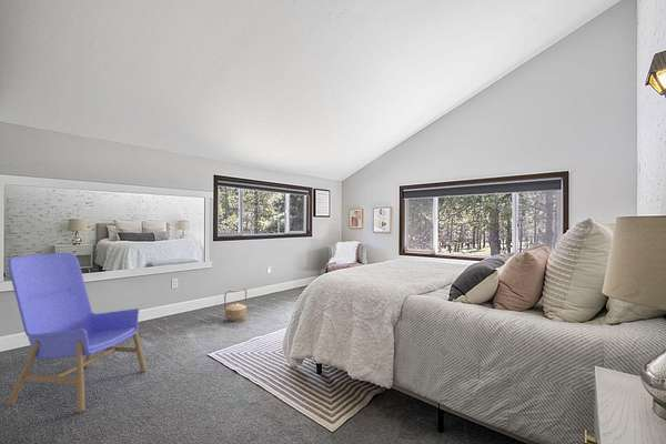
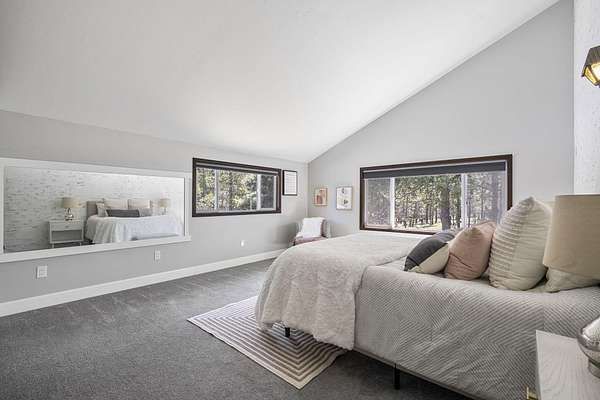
- basket [223,287,248,323]
- armchair [6,252,148,413]
